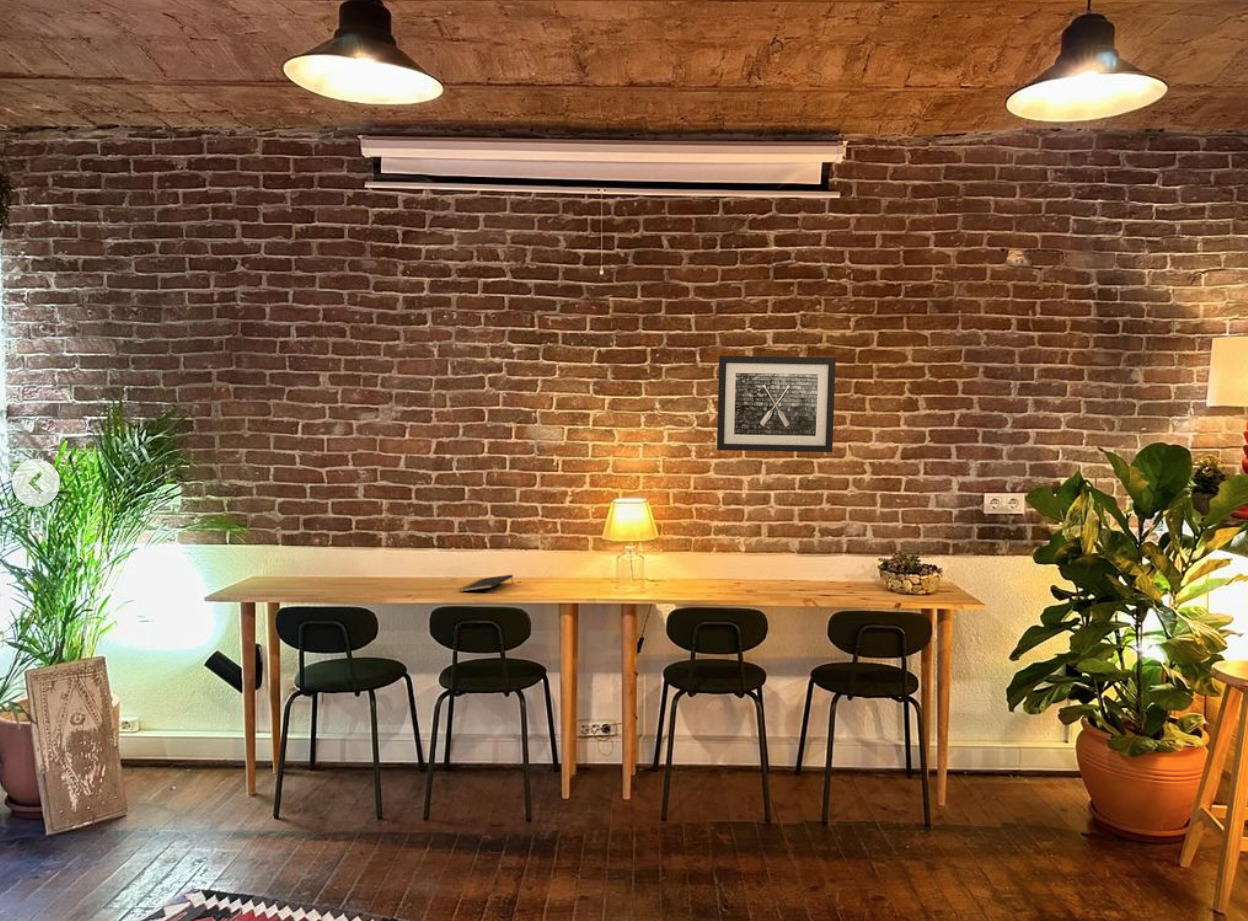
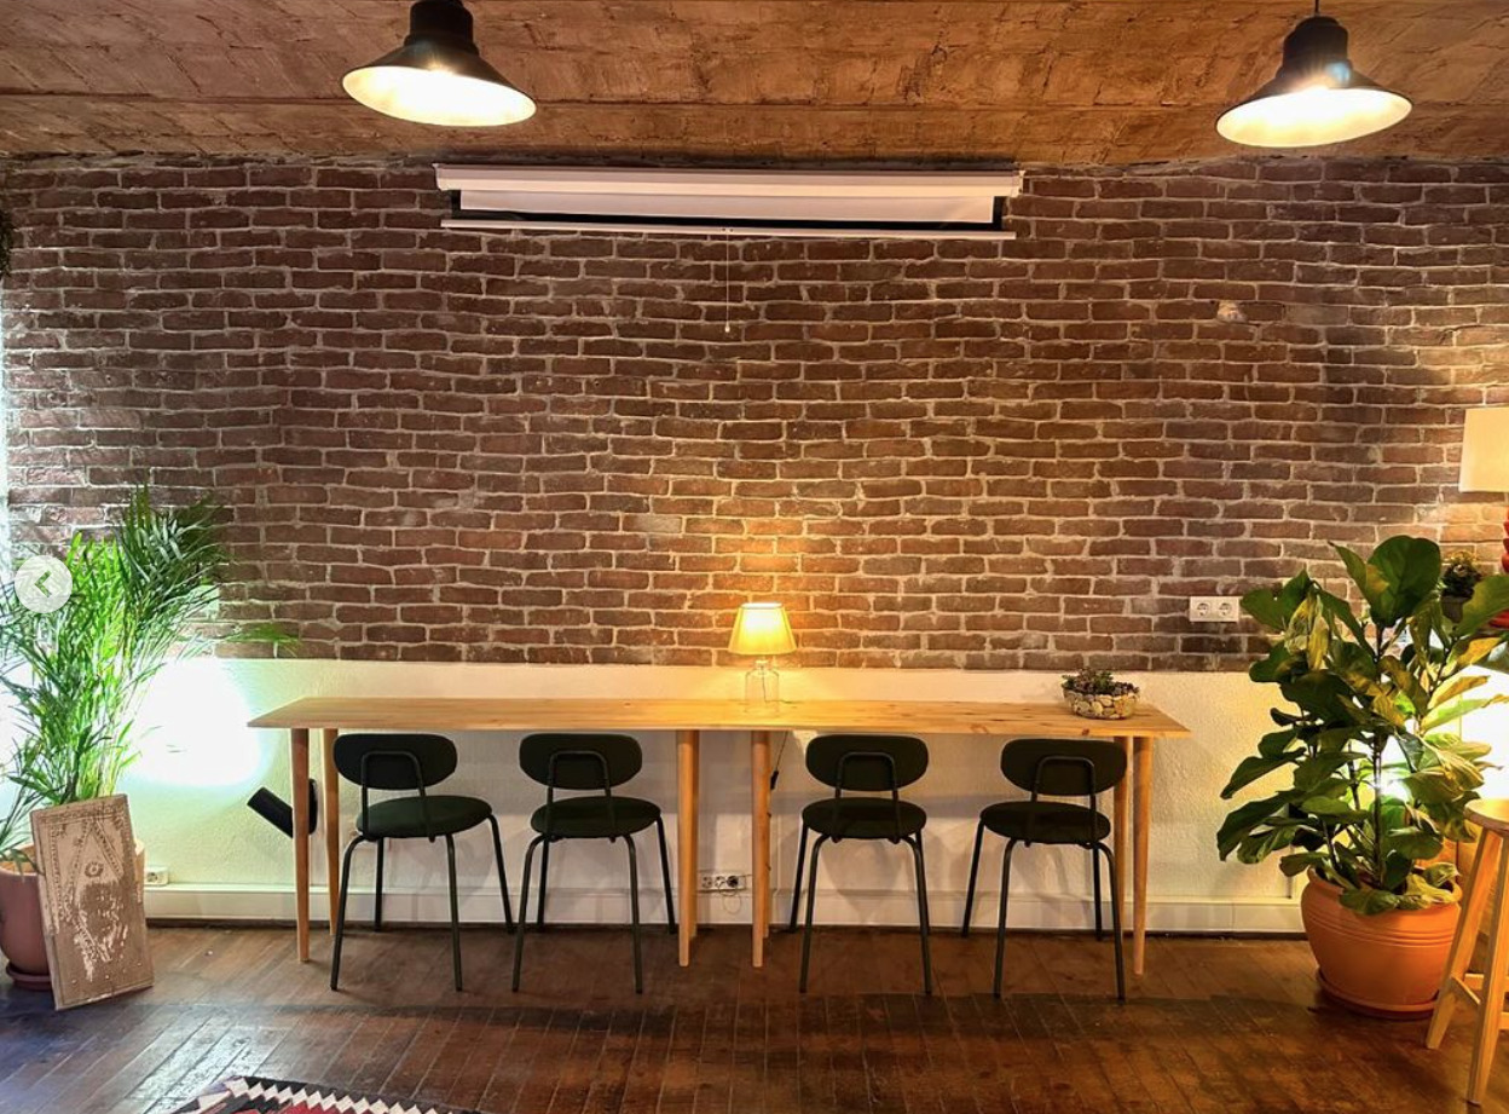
- notepad [458,574,514,593]
- wall art [716,355,837,453]
